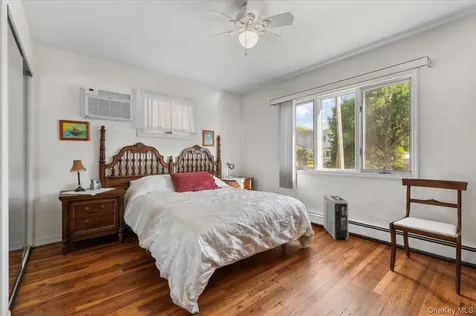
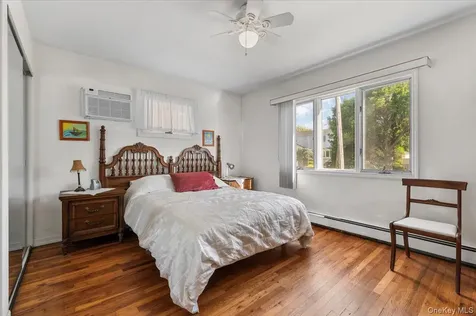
- air purifier [323,193,349,241]
